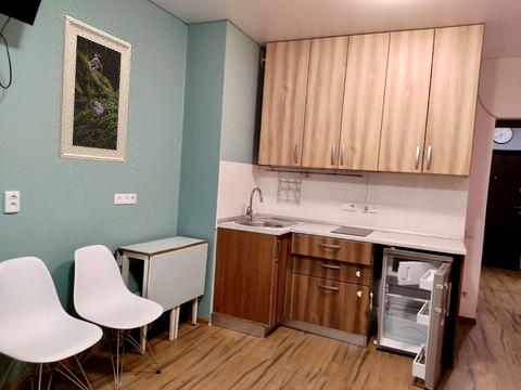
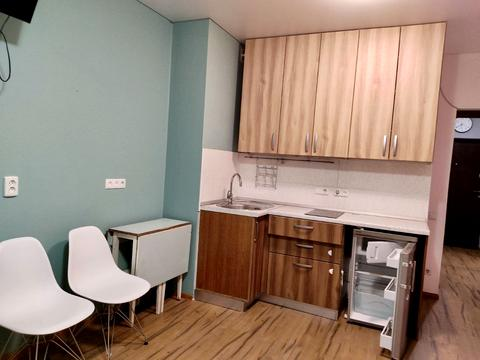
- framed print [58,14,132,164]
